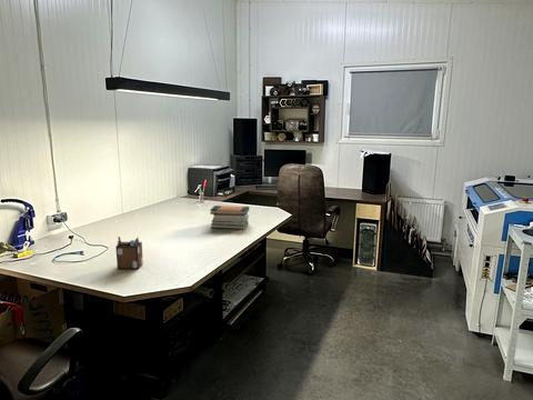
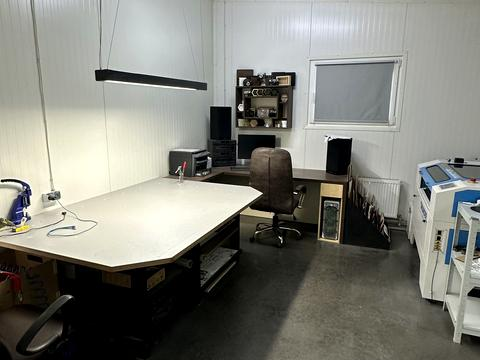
- book stack [209,204,250,230]
- desk organizer [114,236,144,270]
